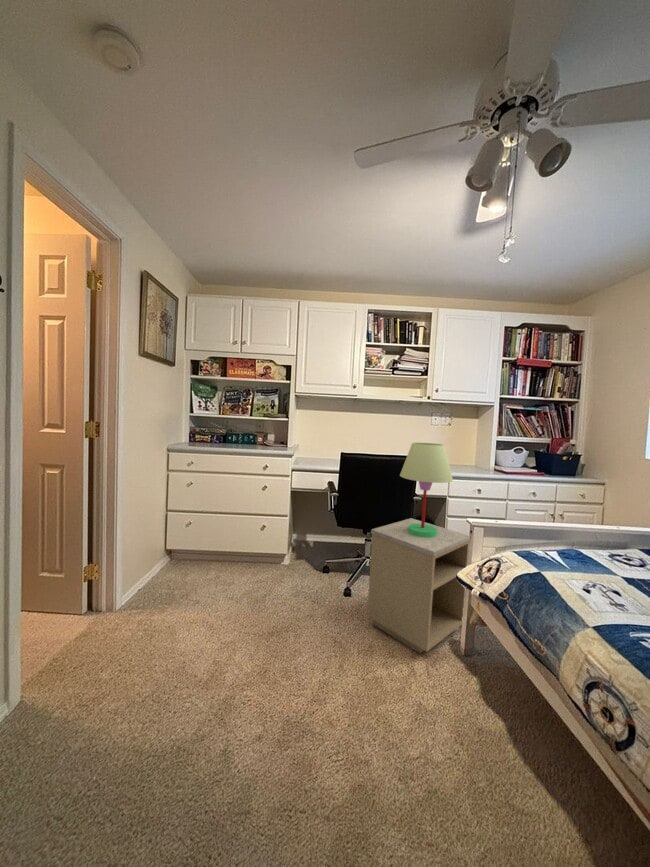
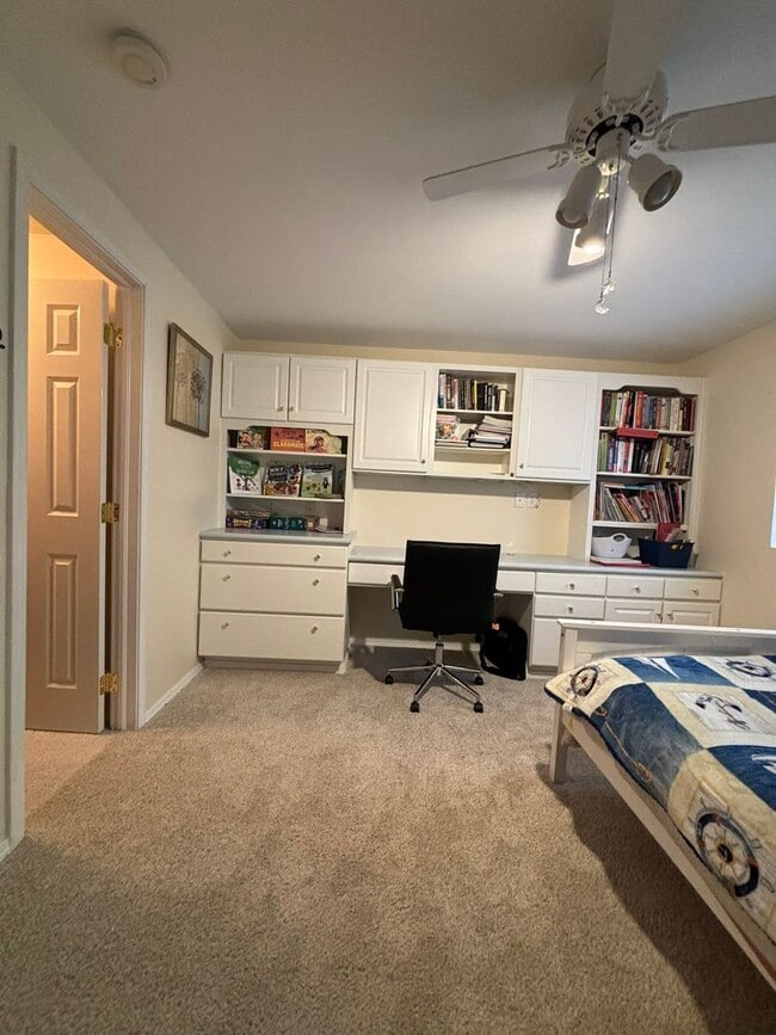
- nightstand [366,517,470,654]
- table lamp [399,441,454,538]
